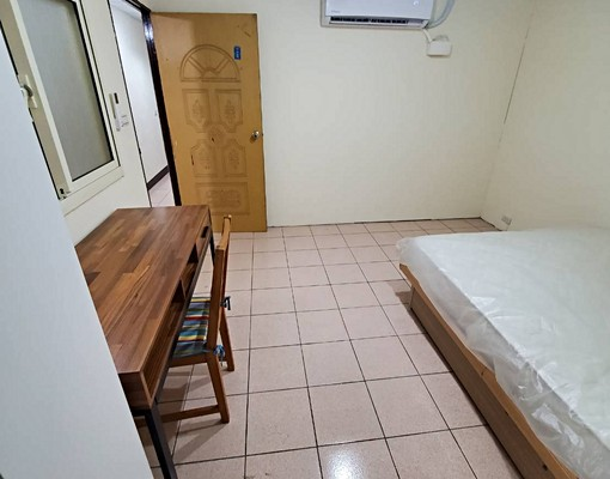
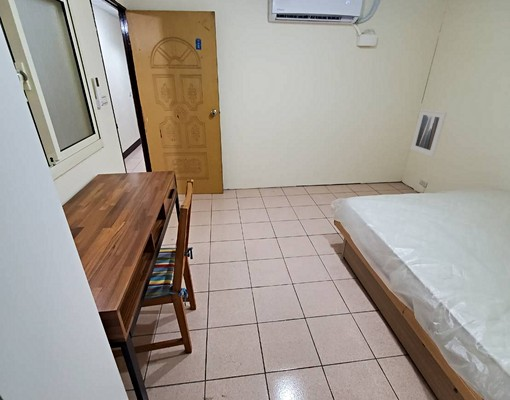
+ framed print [410,108,448,158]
